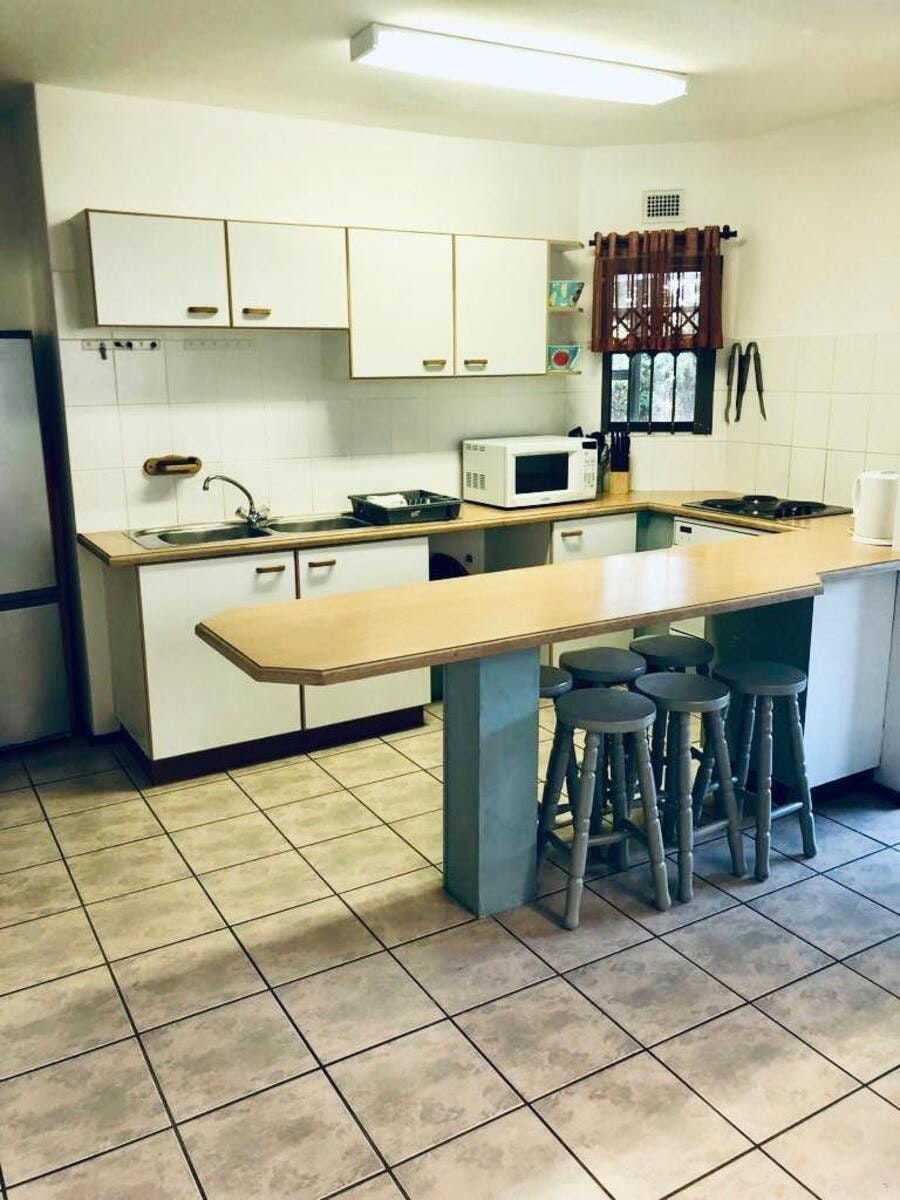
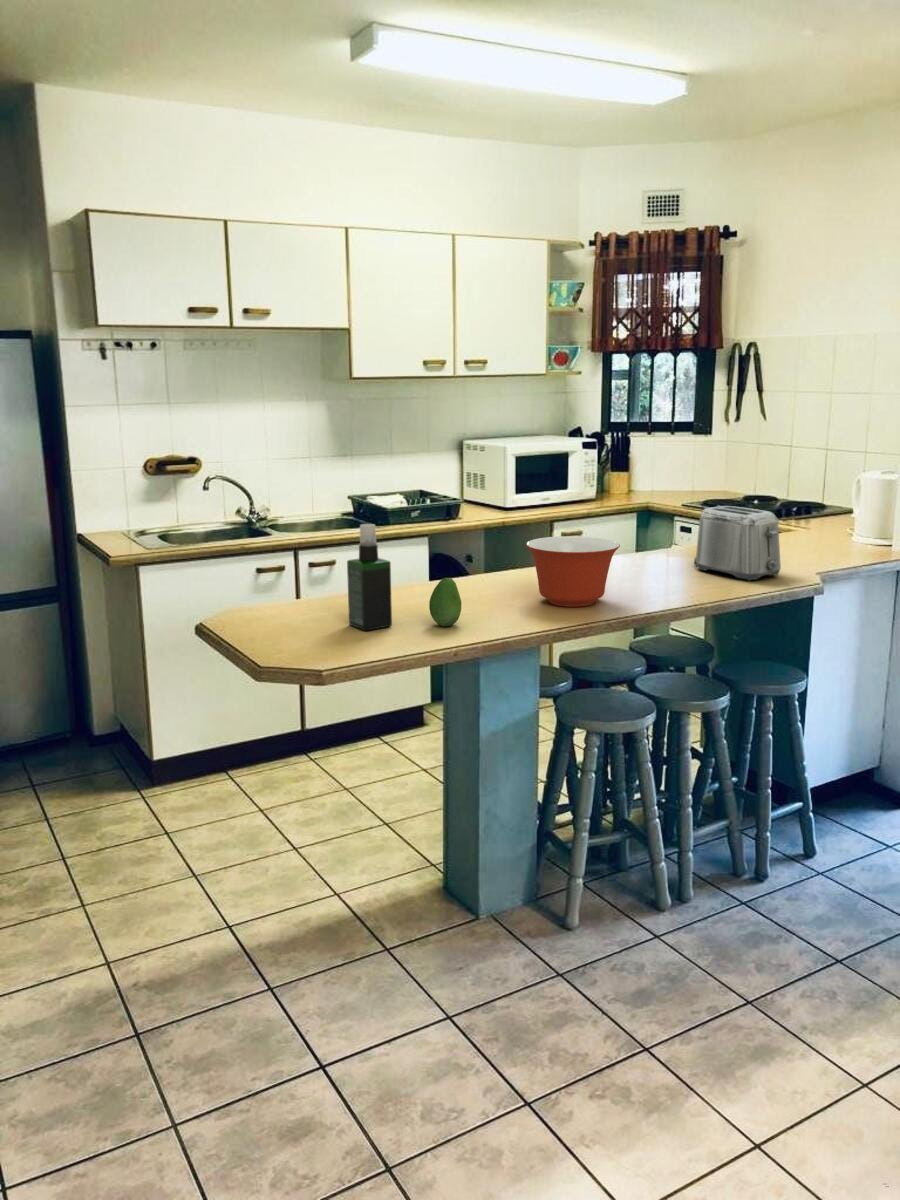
+ mixing bowl [525,535,621,608]
+ fruit [428,577,462,627]
+ spray bottle [346,523,393,632]
+ toaster [693,505,782,581]
